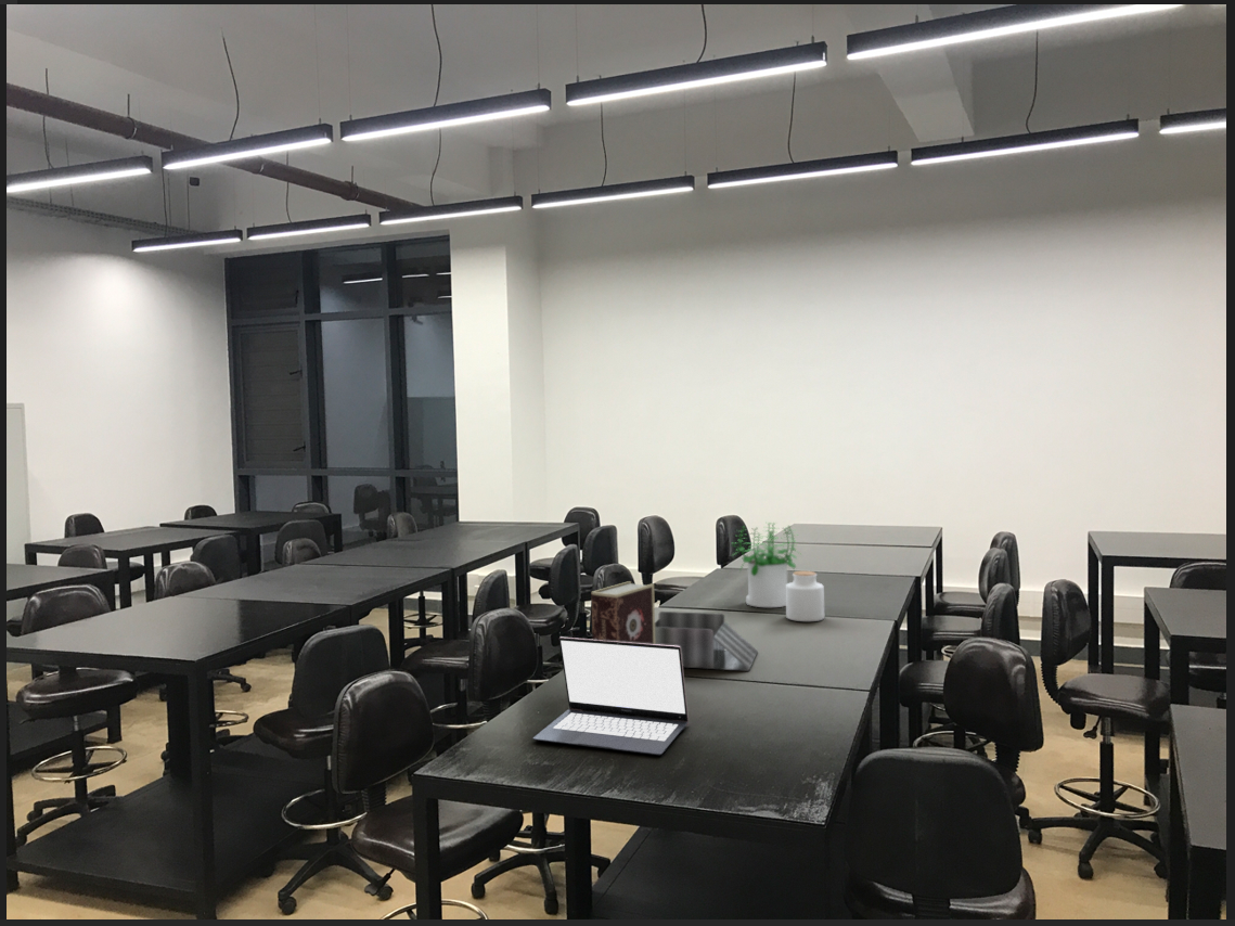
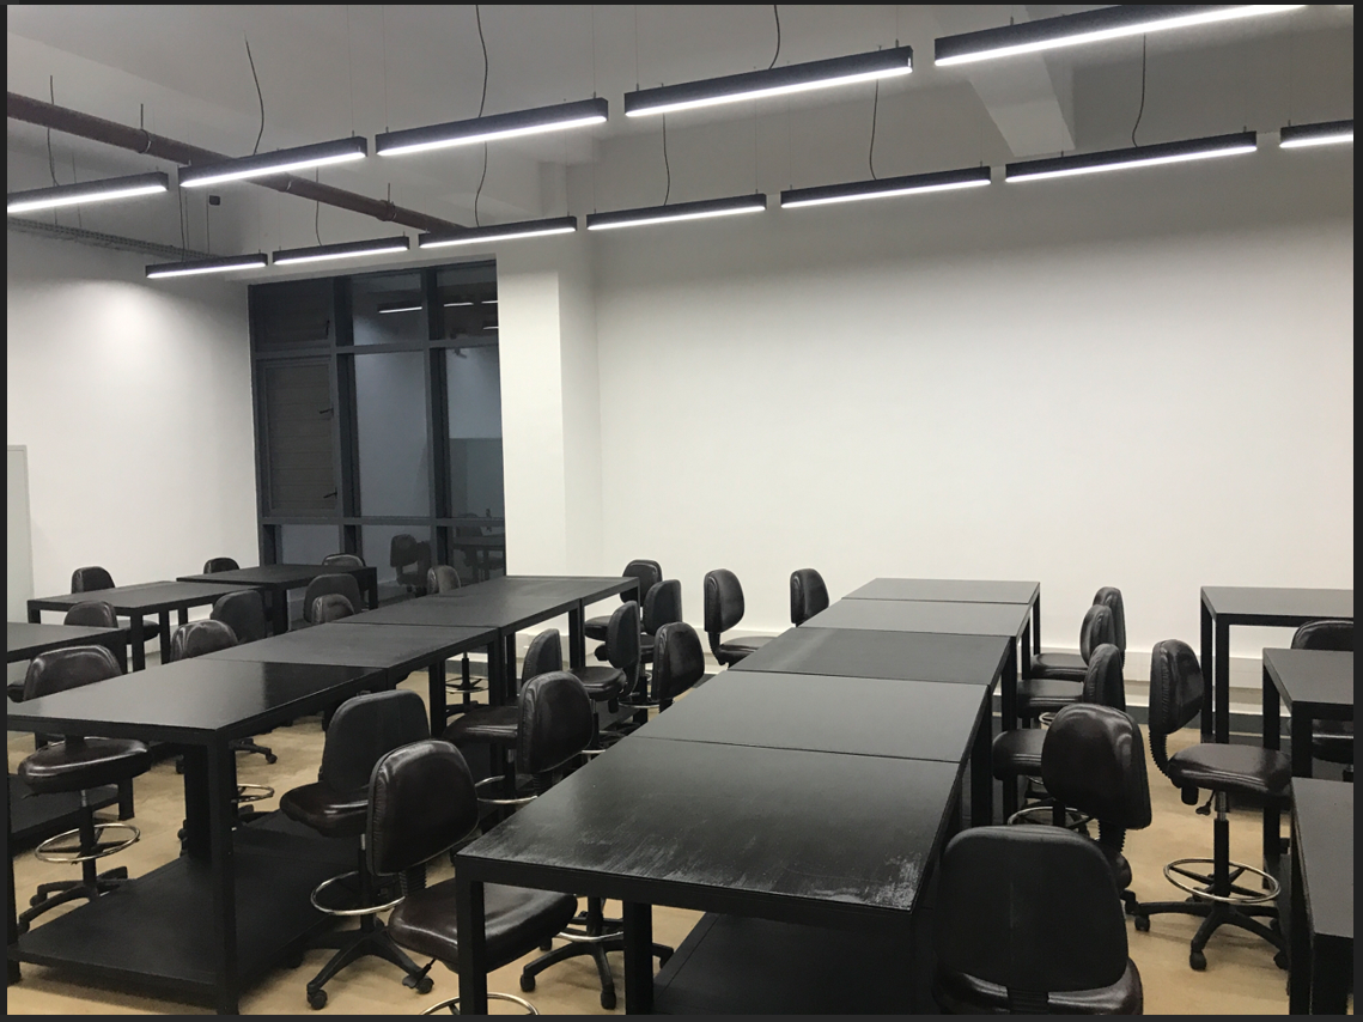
- book [590,580,656,644]
- potted plant [730,522,803,608]
- jar [785,570,825,622]
- laptop [532,636,690,756]
- desk organizer [655,610,759,672]
